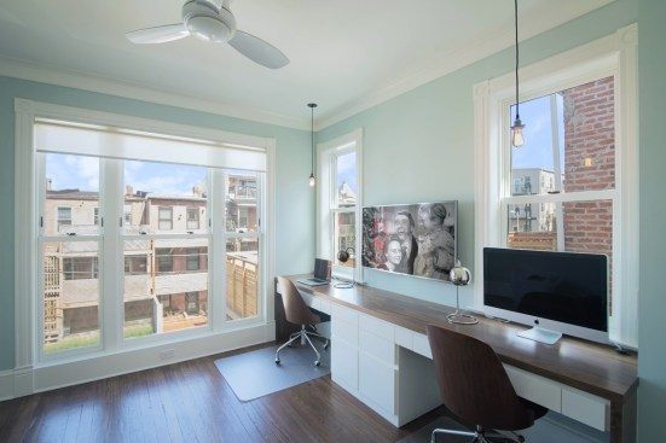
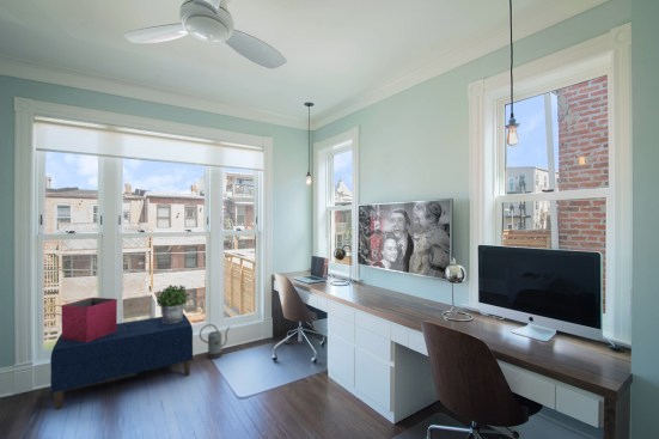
+ watering can [199,323,231,360]
+ storage bin [61,297,118,342]
+ bench [49,312,194,410]
+ potted plant [155,285,191,324]
